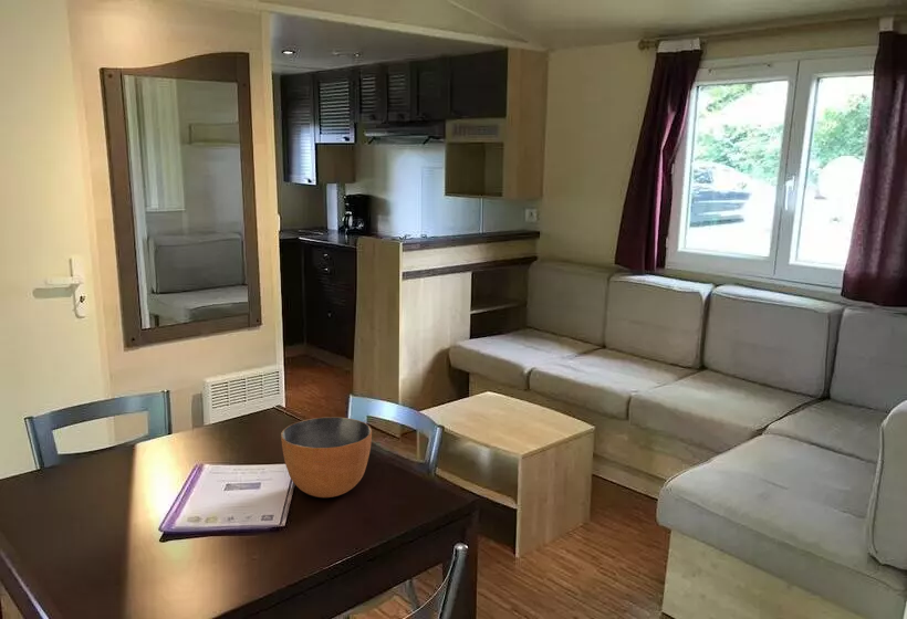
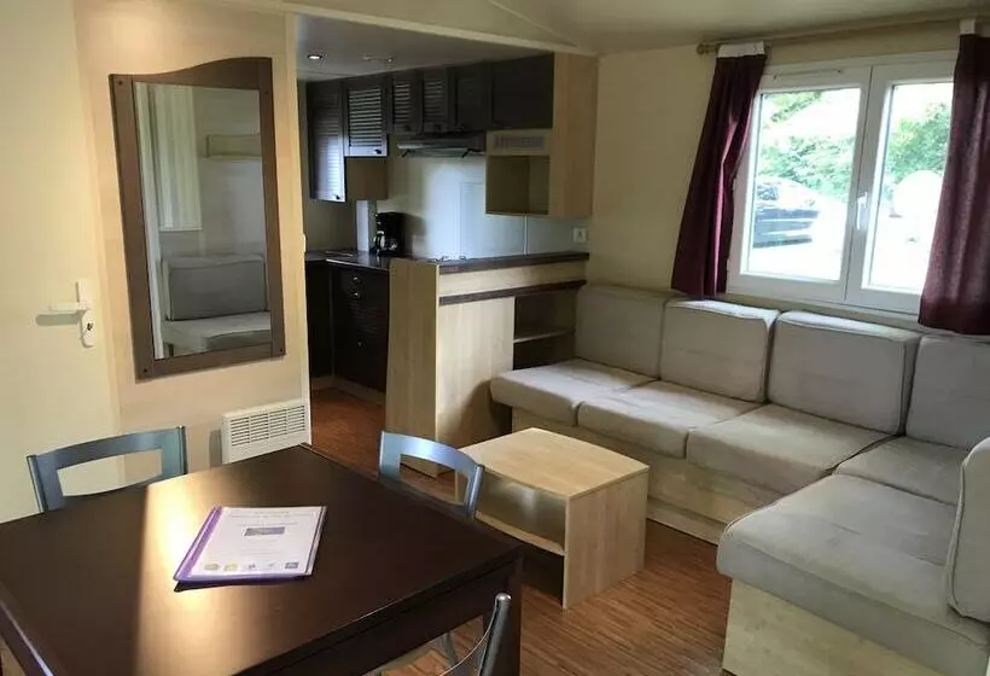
- bowl [280,416,373,499]
